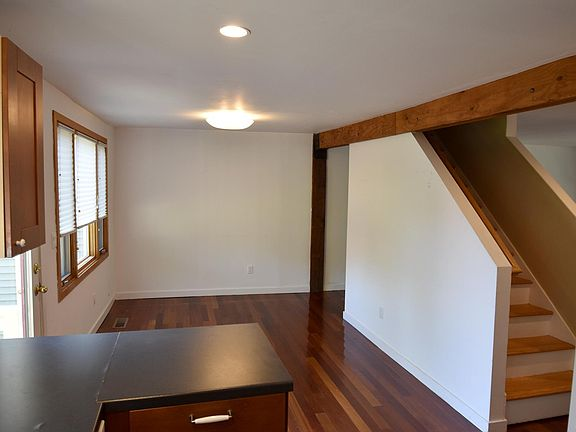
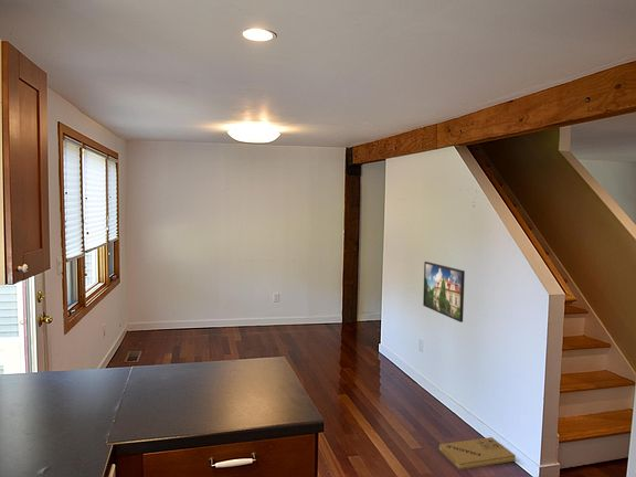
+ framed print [422,261,466,324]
+ cardboard box [438,436,517,470]
